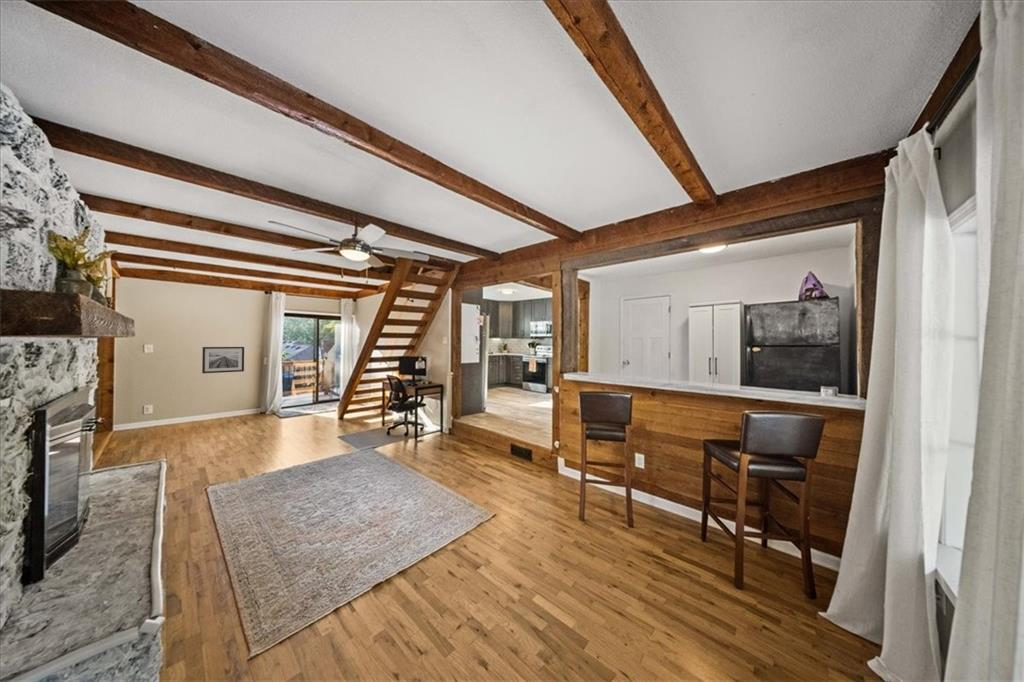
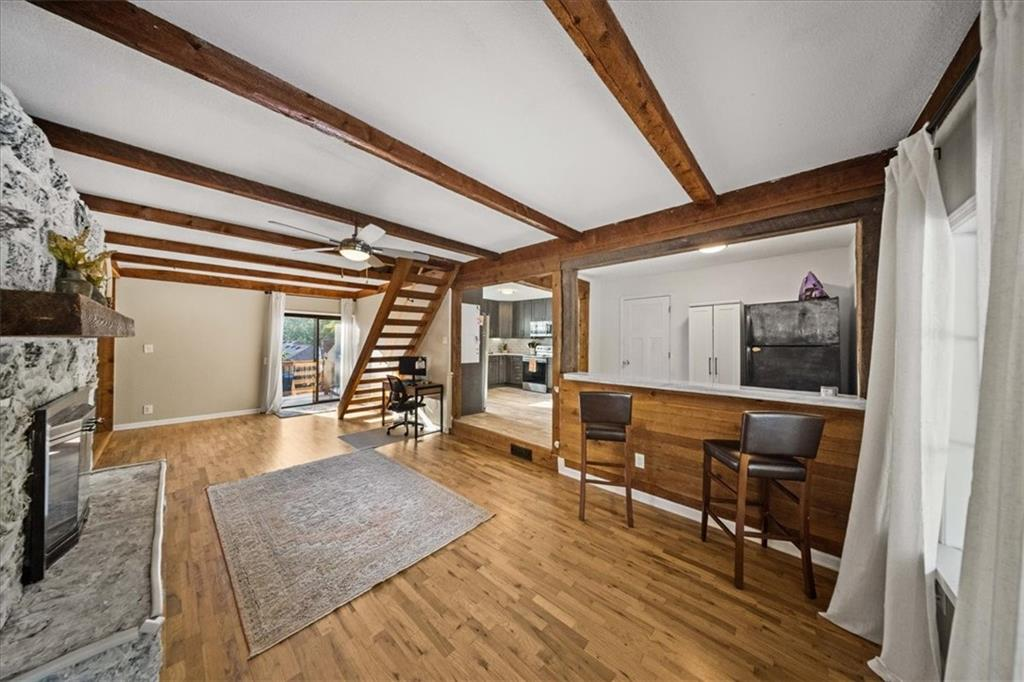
- wall art [201,346,245,374]
